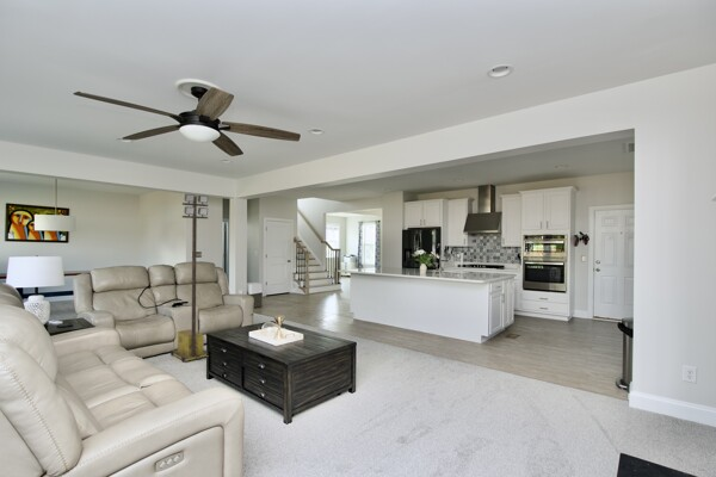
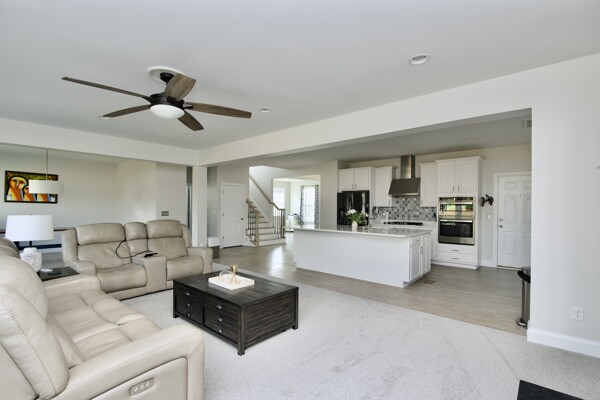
- portable light tower [169,193,209,363]
